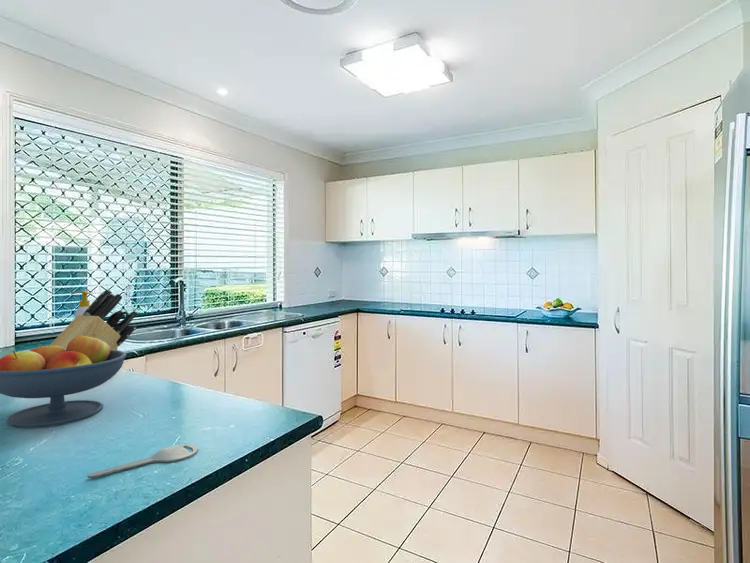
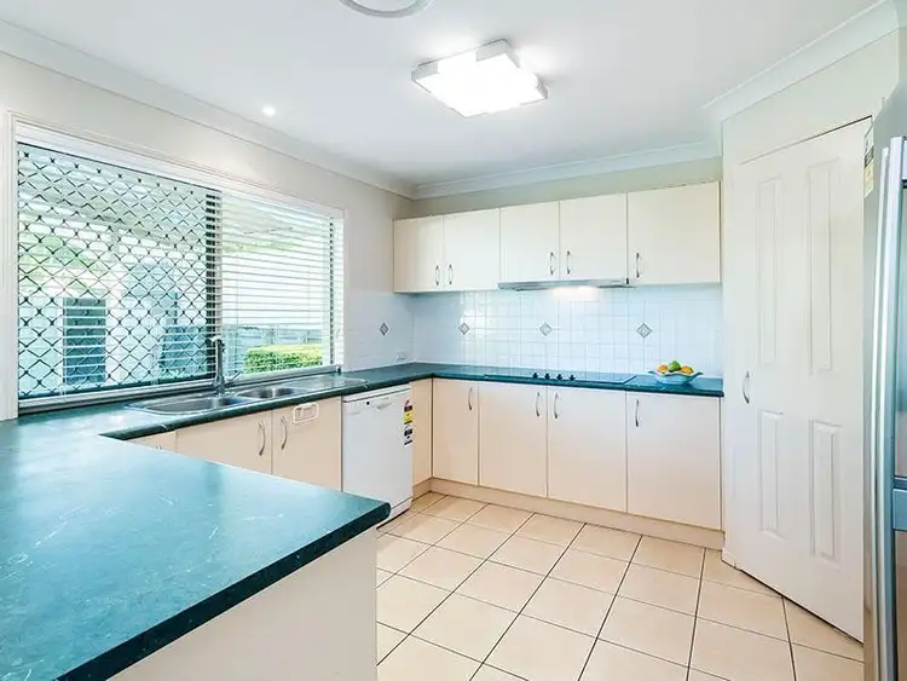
- key [87,444,199,479]
- fruit bowl [0,334,127,428]
- knife block [49,288,139,350]
- soap bottle [70,290,92,319]
